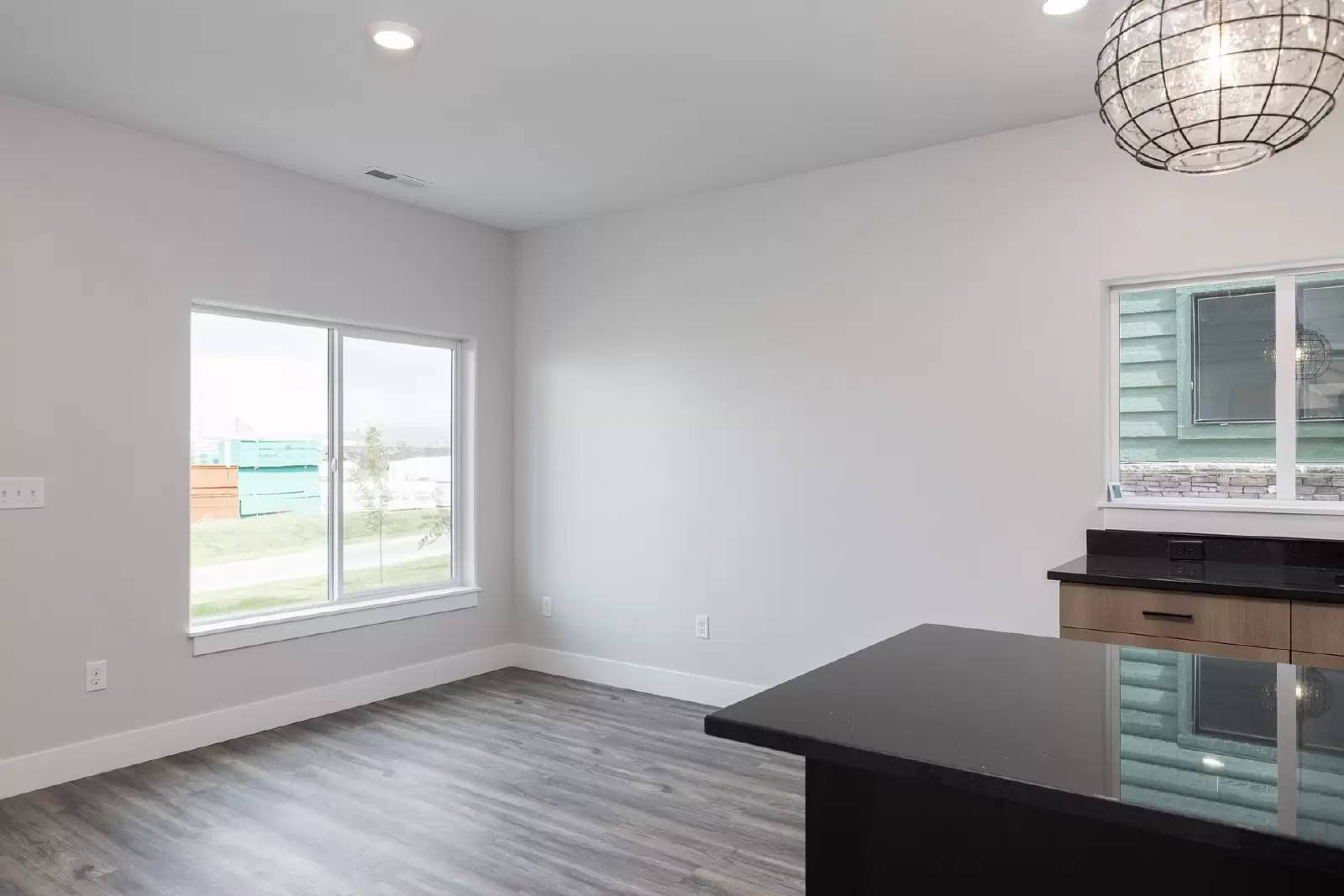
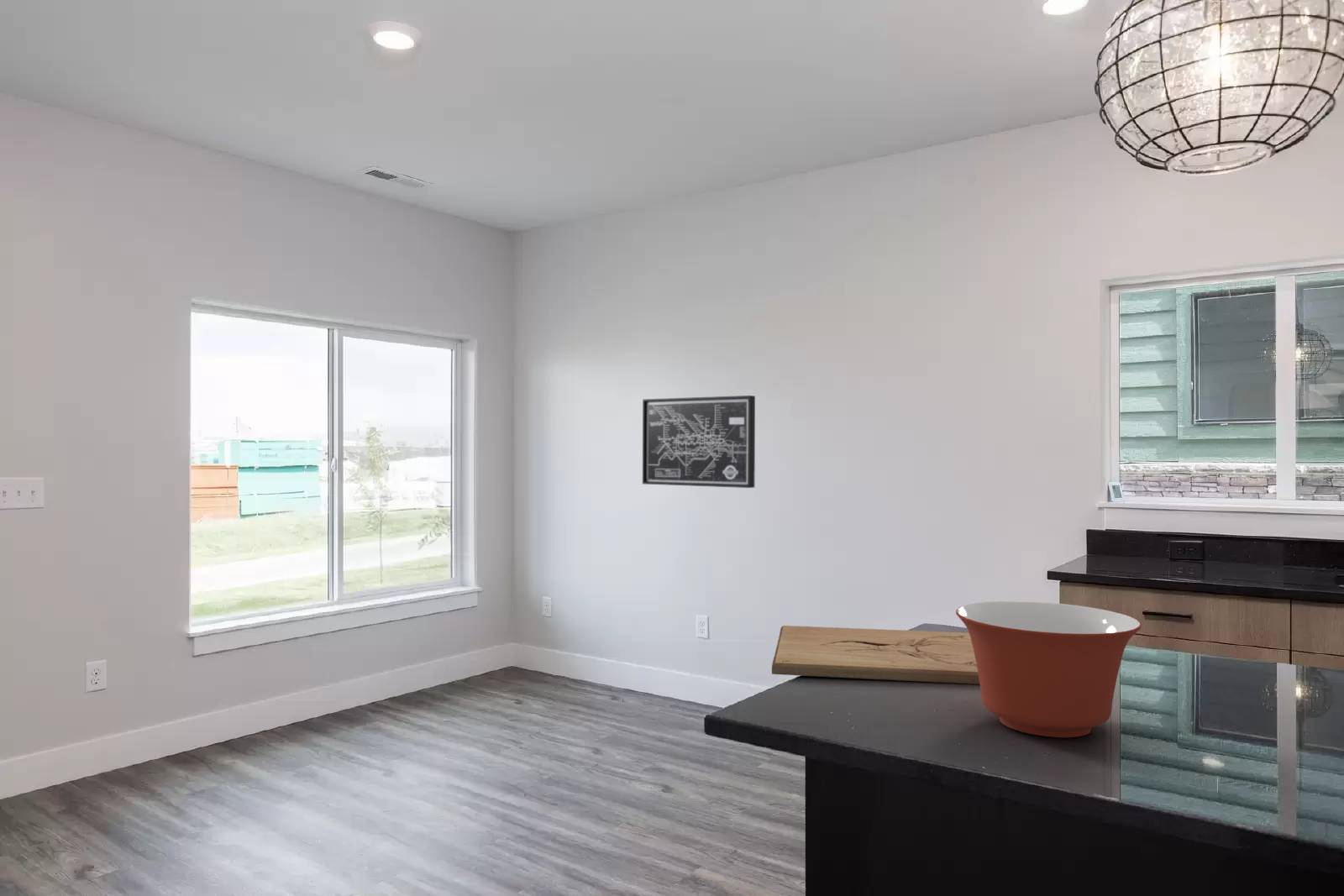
+ mixing bowl [955,600,1142,738]
+ cutting board [771,625,980,685]
+ wall art [642,395,756,489]
